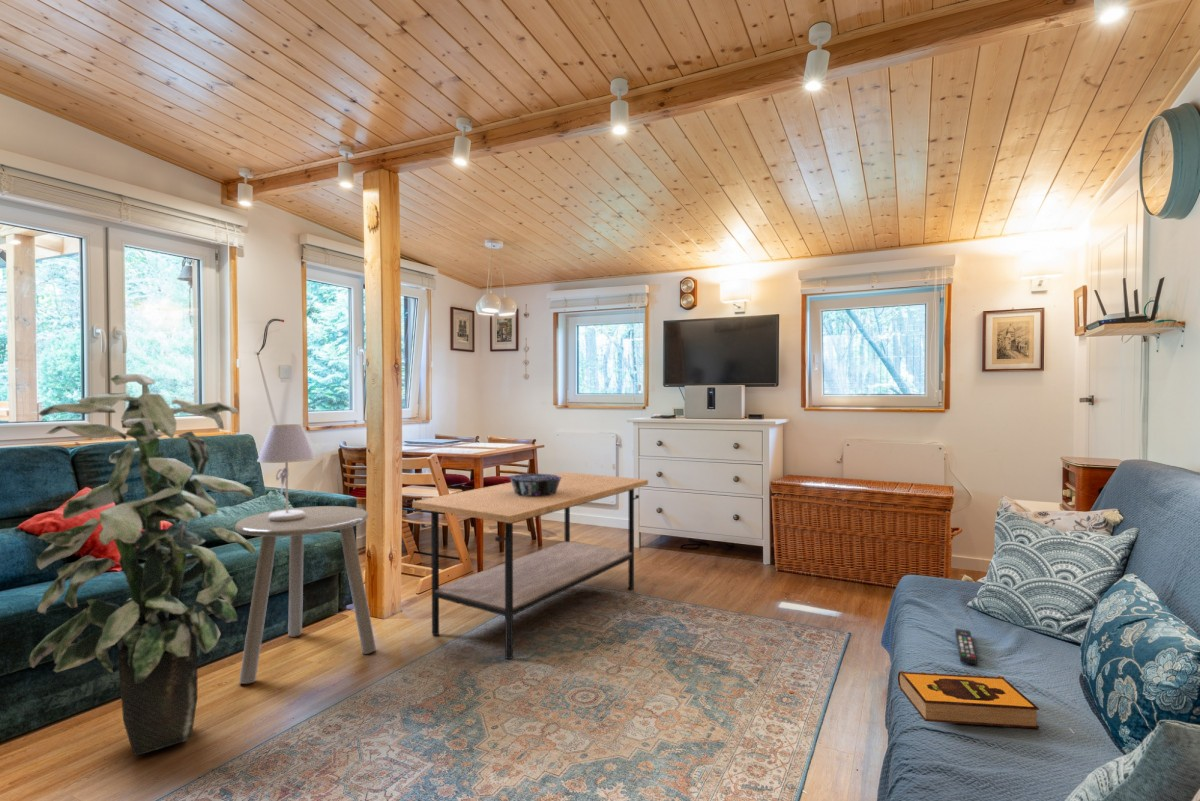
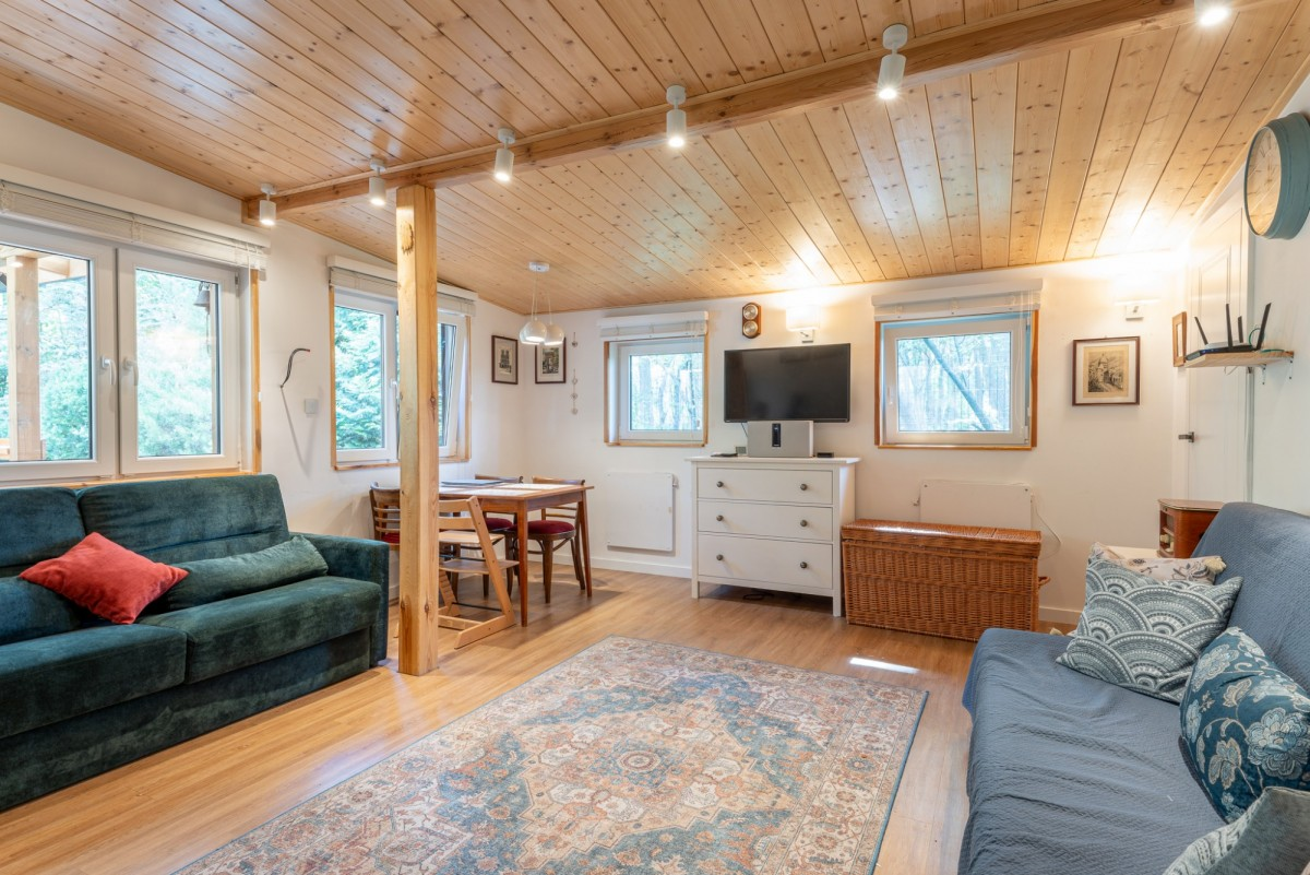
- coffee table [411,471,649,660]
- side table [234,505,377,685]
- hardback book [897,670,1040,729]
- decorative bowl [508,472,562,497]
- table lamp [256,423,316,521]
- remote control [954,628,978,665]
- indoor plant [28,373,257,756]
